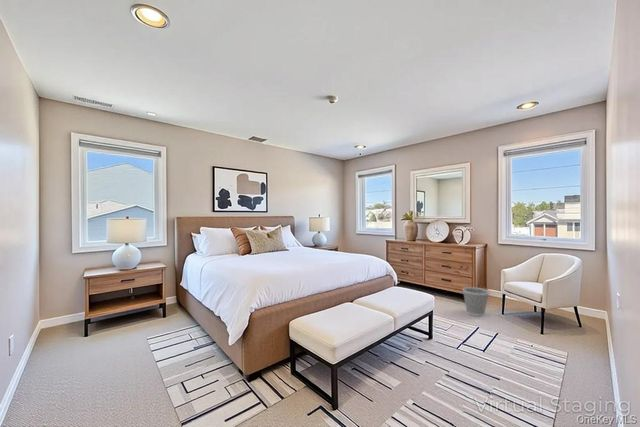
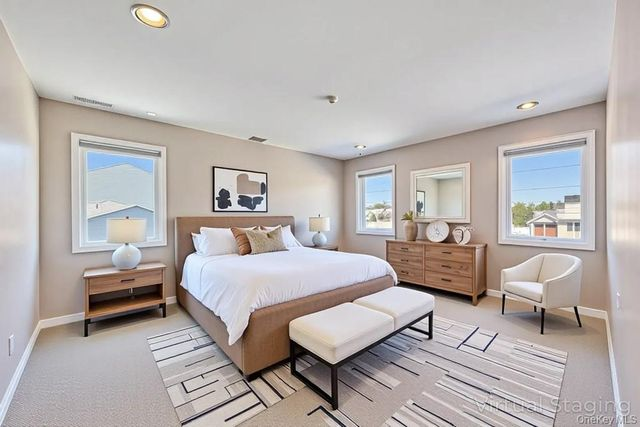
- wastebasket [461,286,490,317]
